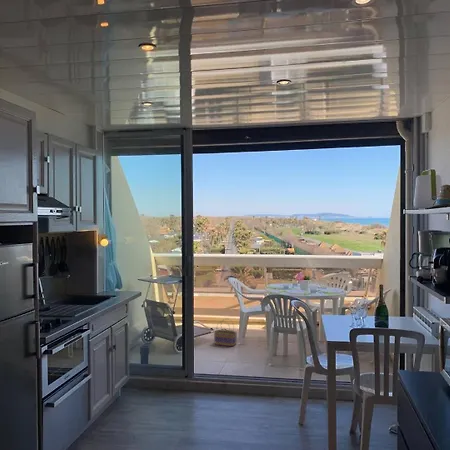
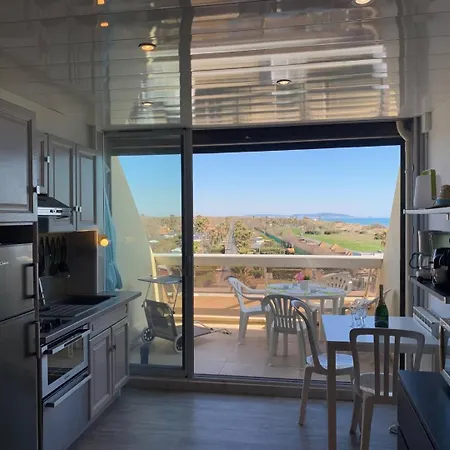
- basket [213,318,238,347]
